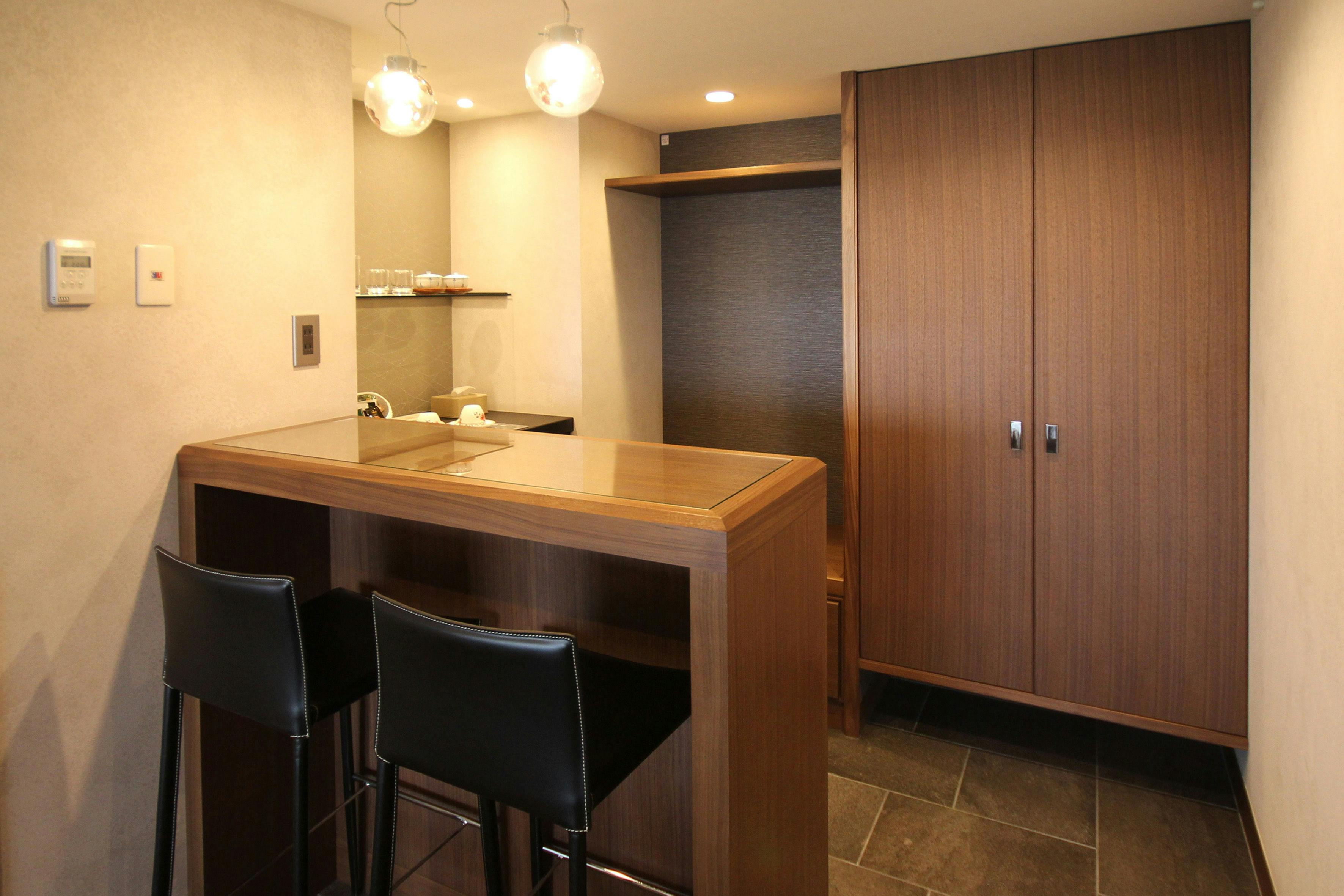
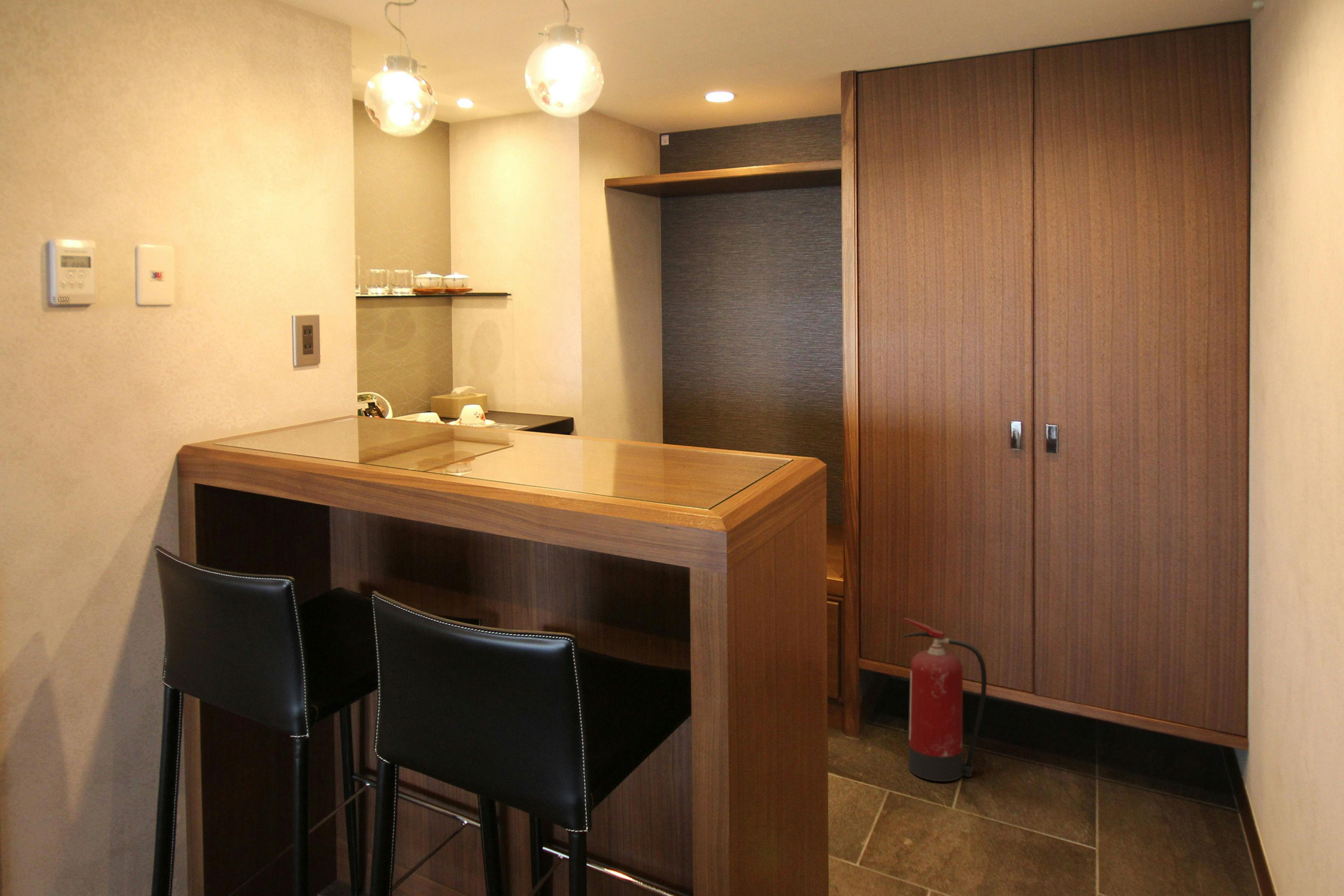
+ fire extinguisher [902,618,987,782]
